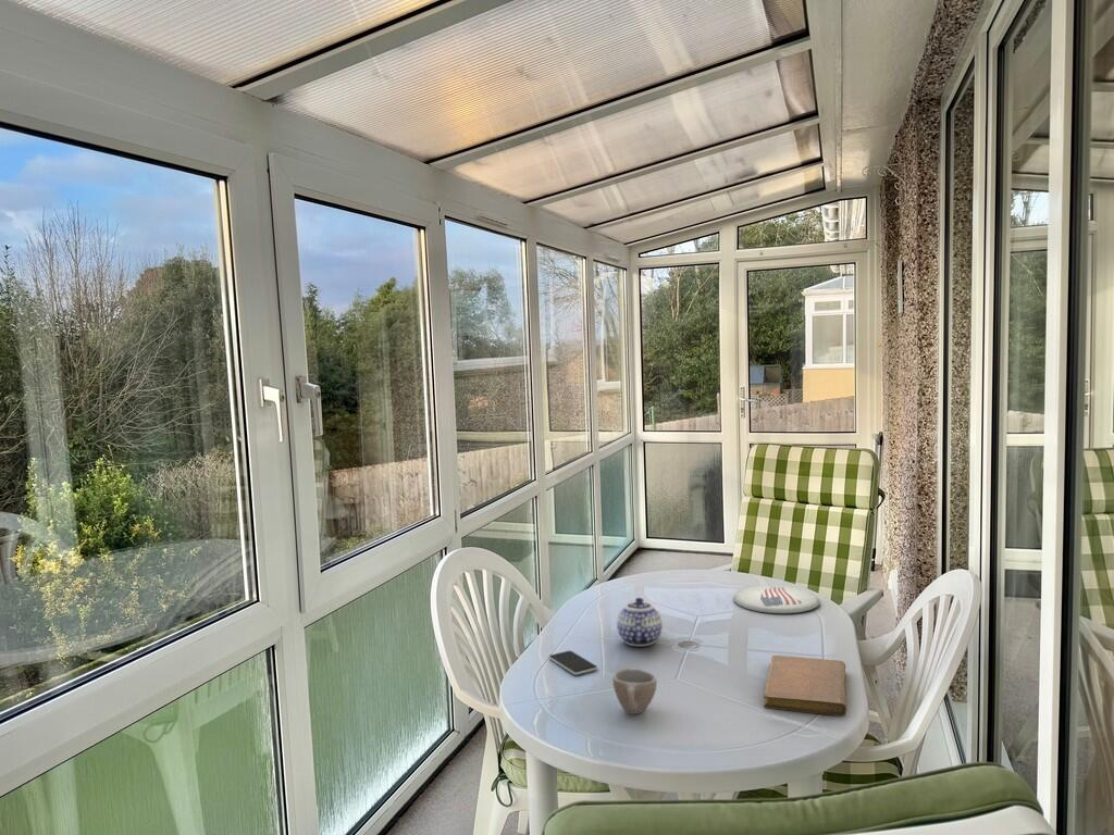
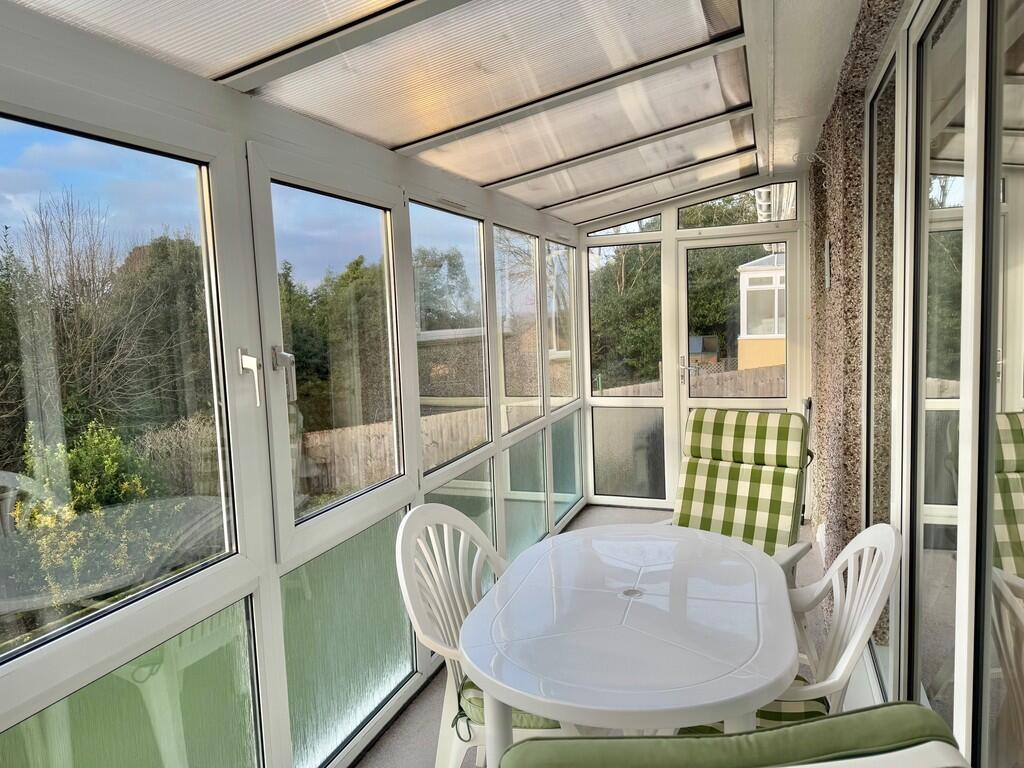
- plate [733,584,821,614]
- teapot [616,597,664,647]
- cup [611,668,658,715]
- smartphone [548,650,598,676]
- notebook [763,655,847,716]
